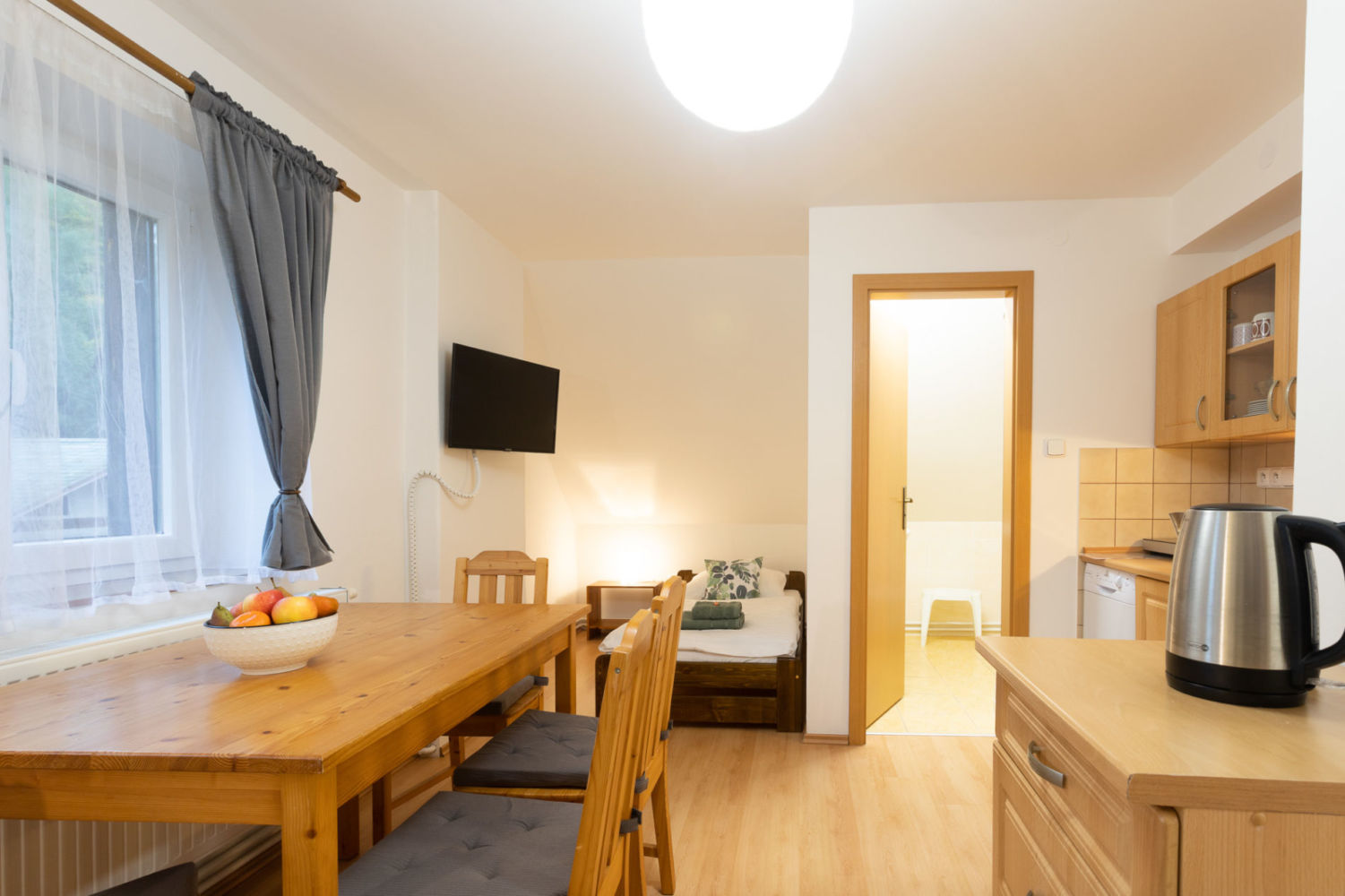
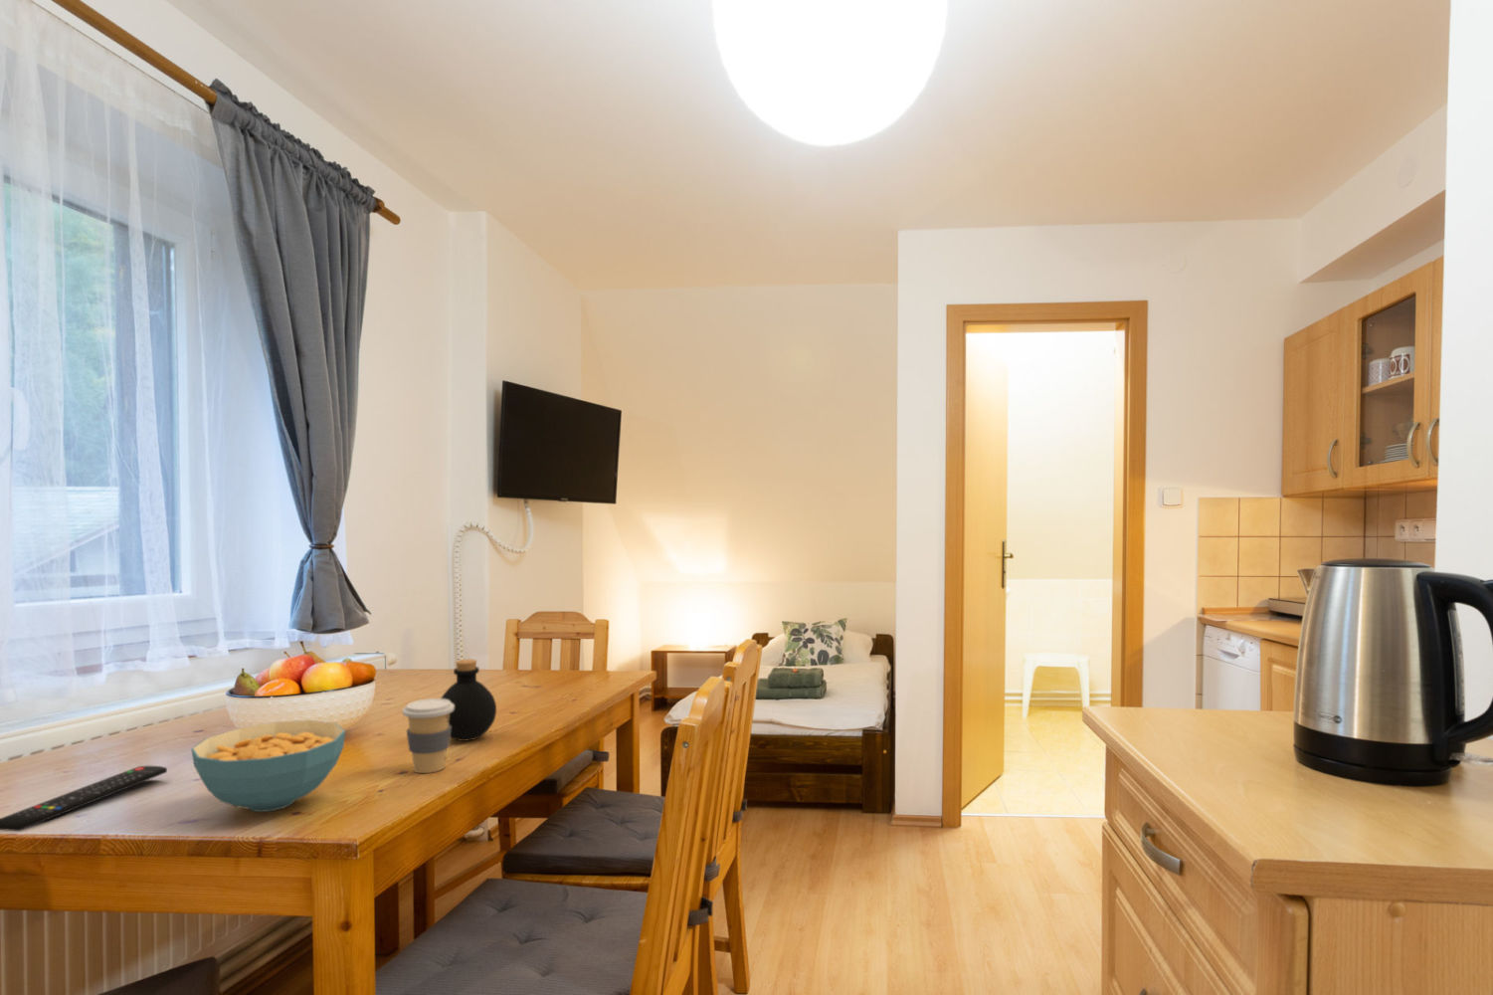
+ cereal bowl [190,720,347,813]
+ remote control [0,765,168,832]
+ bottle [440,657,497,742]
+ coffee cup [402,697,455,774]
